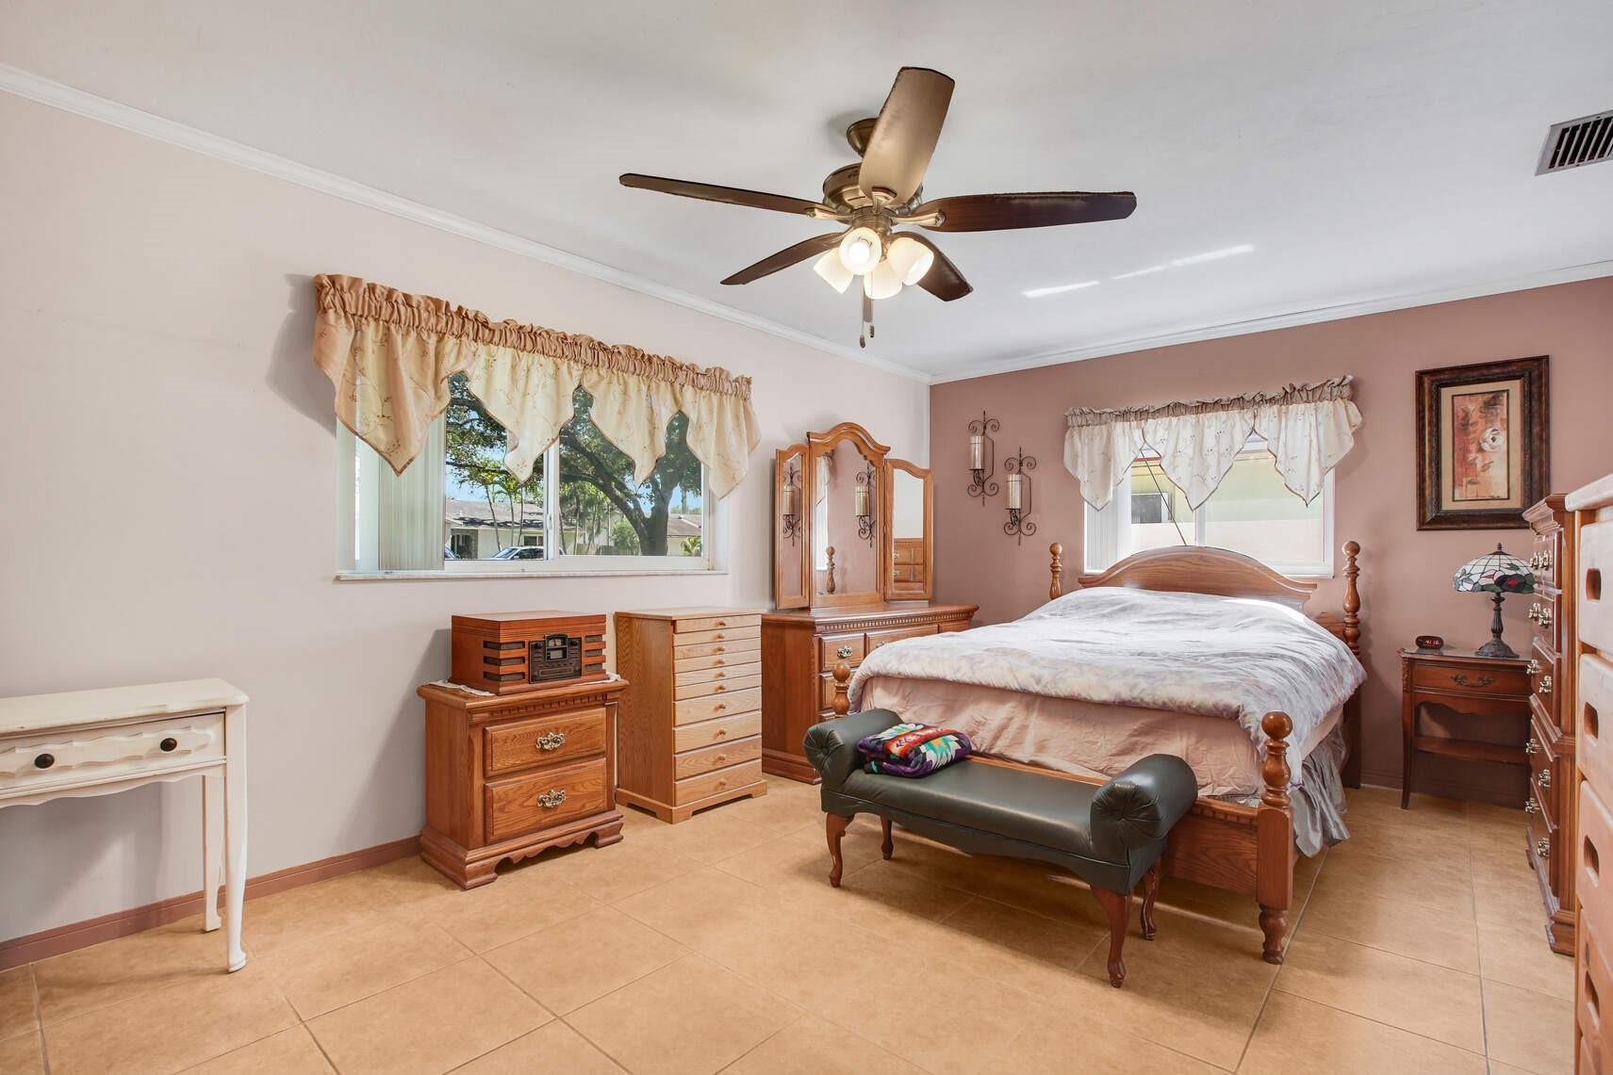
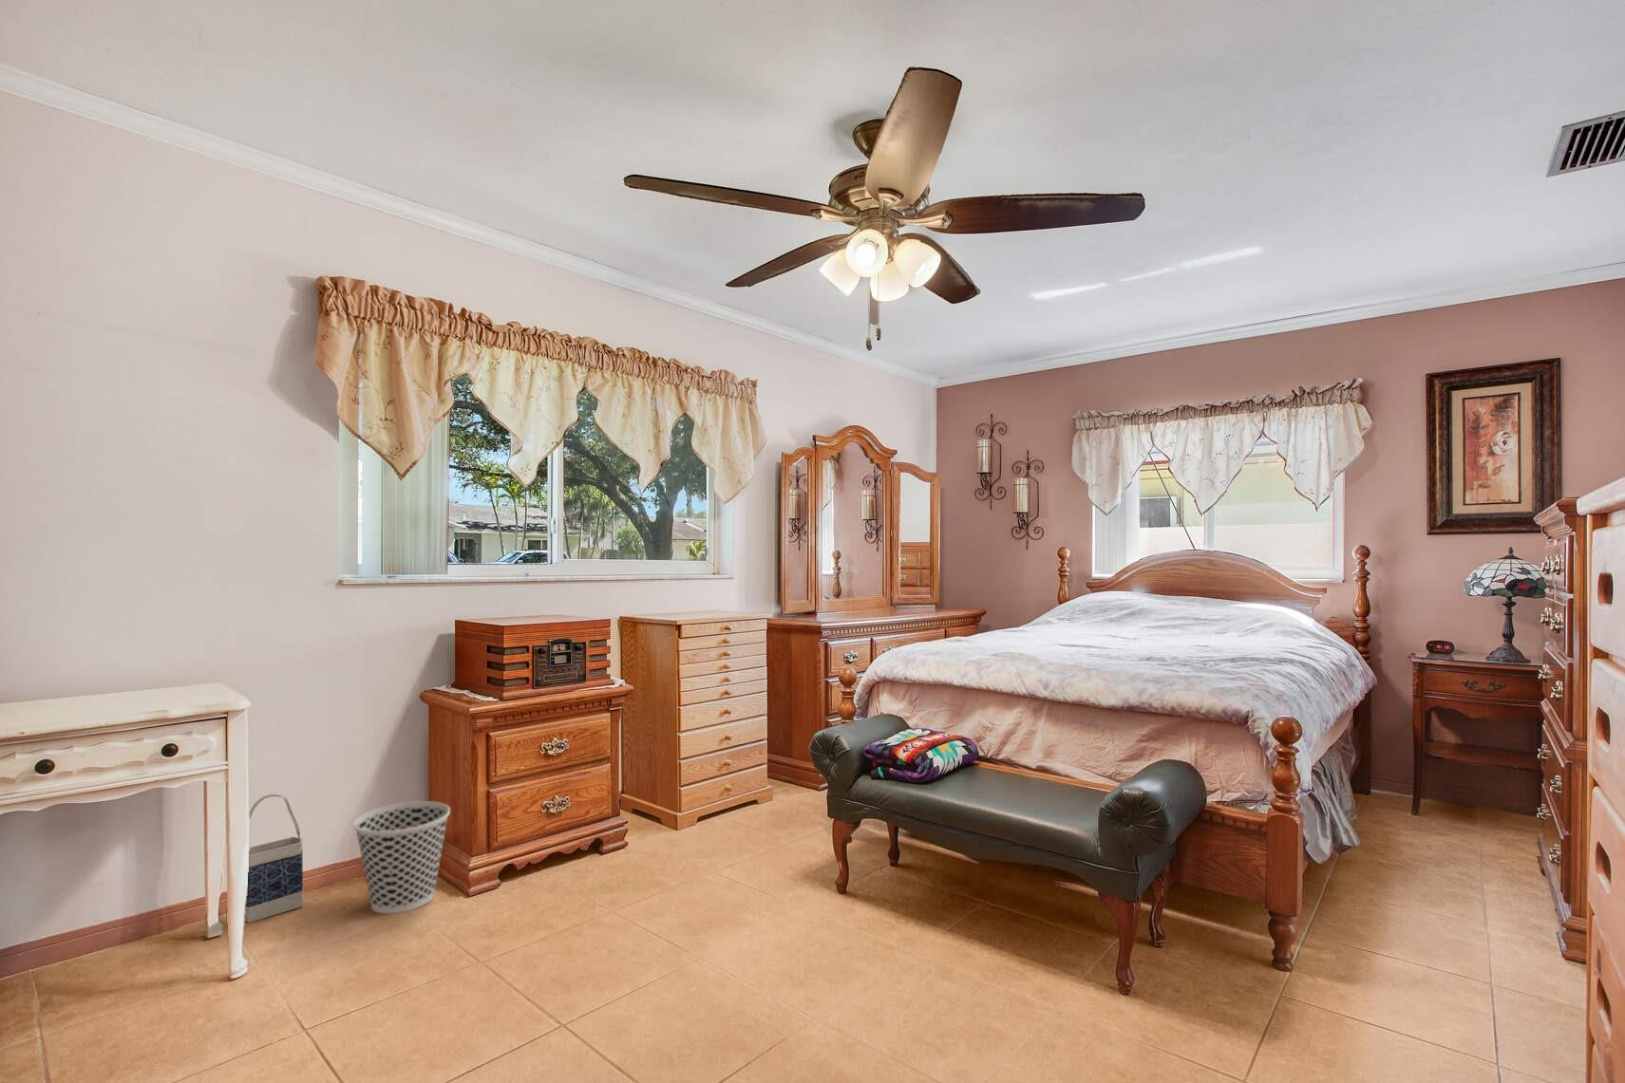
+ wastebasket [352,800,451,914]
+ bag [245,793,303,923]
